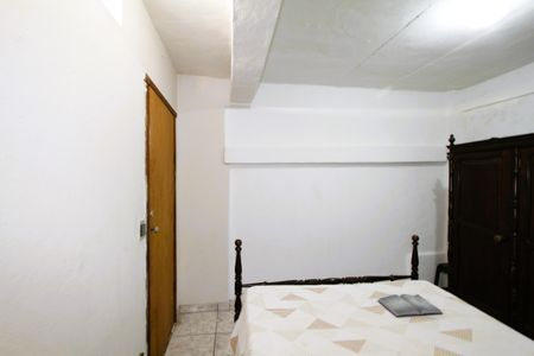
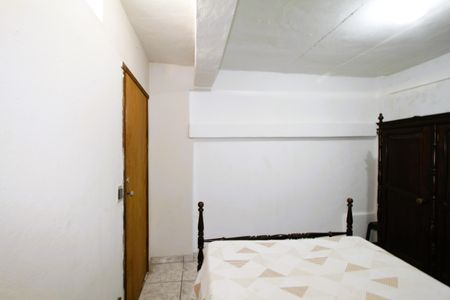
- hardback book [377,293,444,318]
